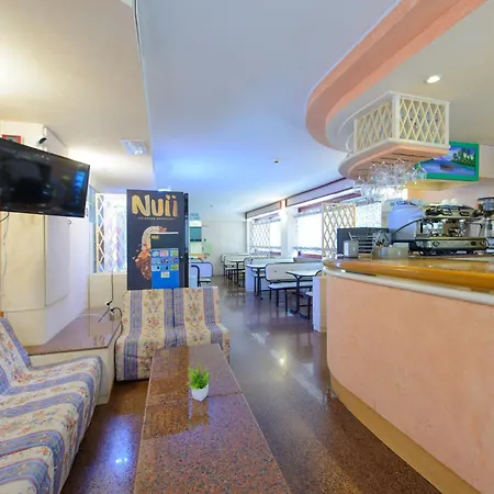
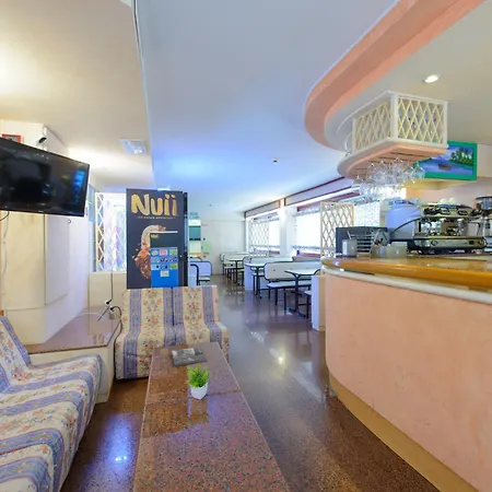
+ magazine [171,347,208,367]
